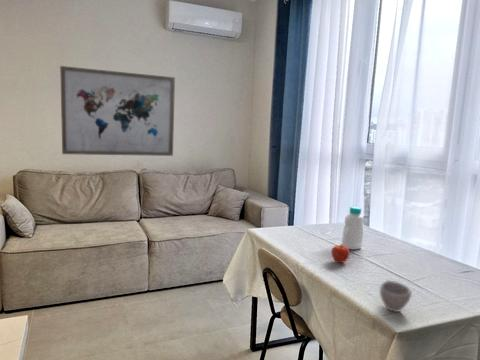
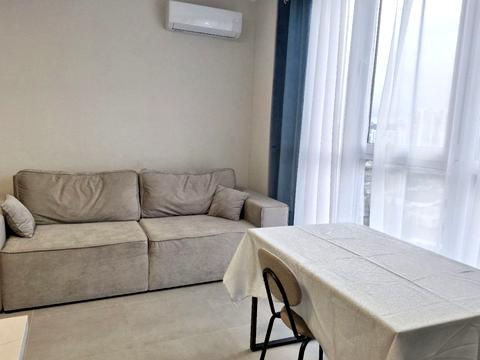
- fruit [331,243,350,264]
- cup [379,279,413,313]
- bottle [341,205,365,250]
- wall art [59,65,176,157]
